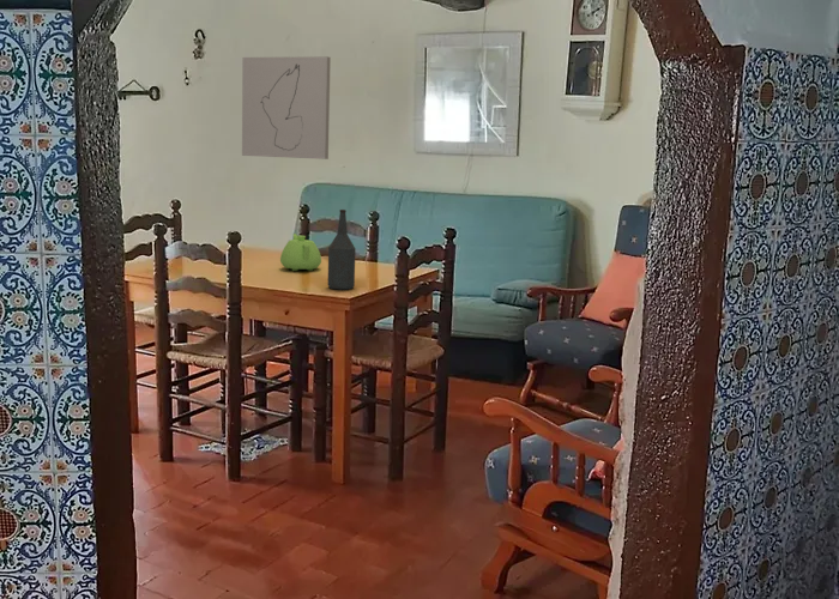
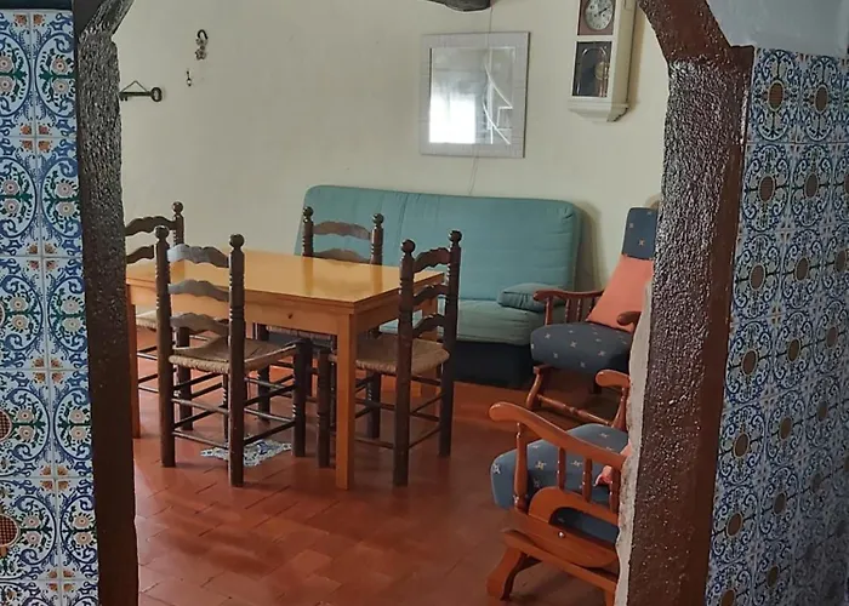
- bottle [326,208,356,291]
- wall art [241,55,332,161]
- teapot [279,232,322,272]
